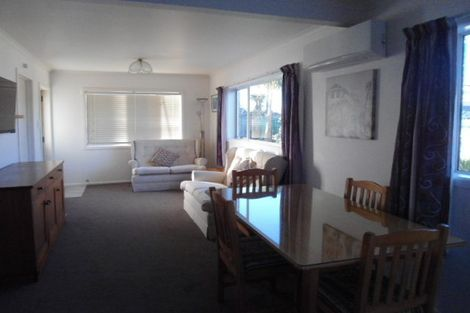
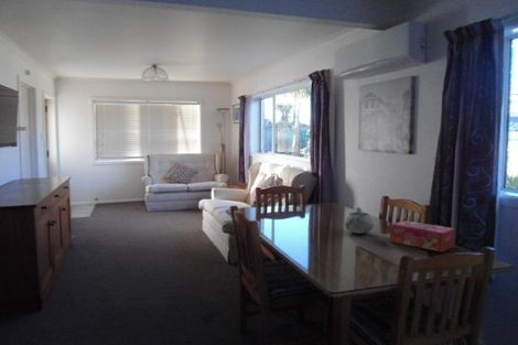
+ tissue box [389,219,456,254]
+ decorative bowl [344,206,375,235]
